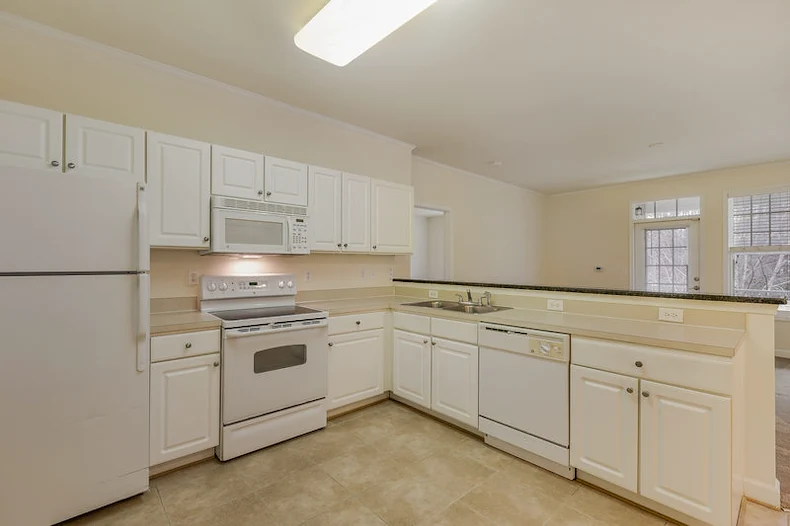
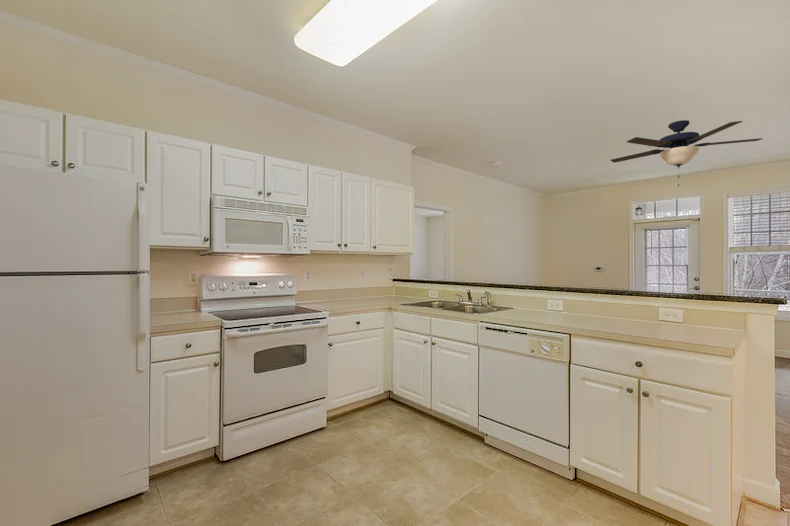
+ ceiling fan [610,119,764,187]
